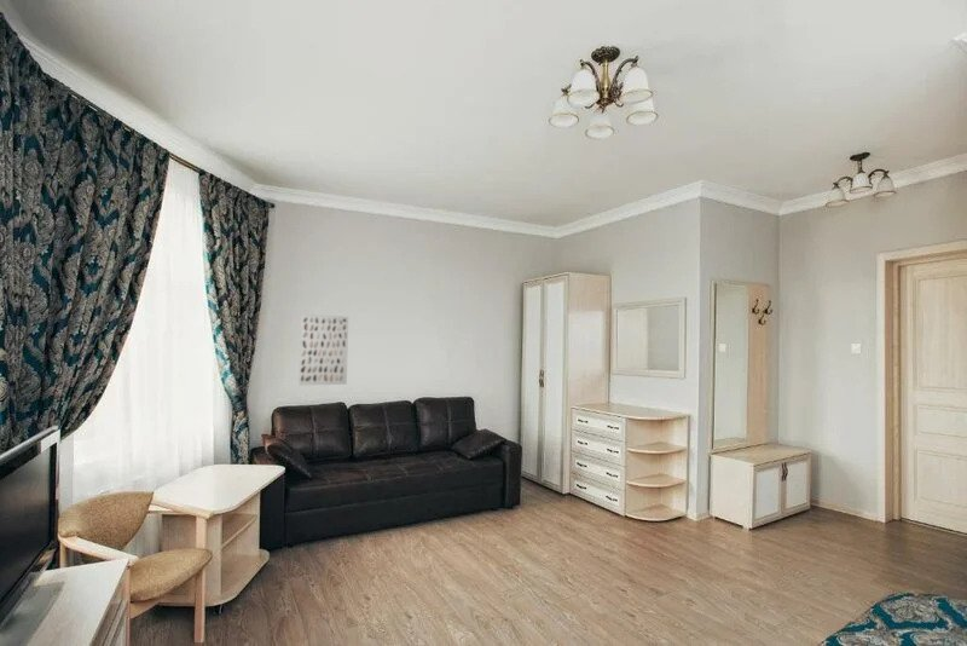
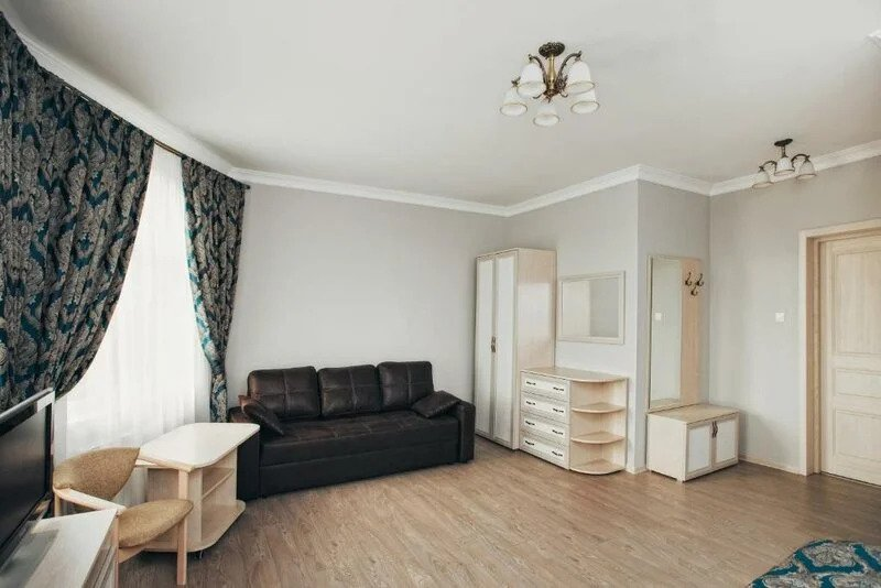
- wall art [297,313,349,387]
